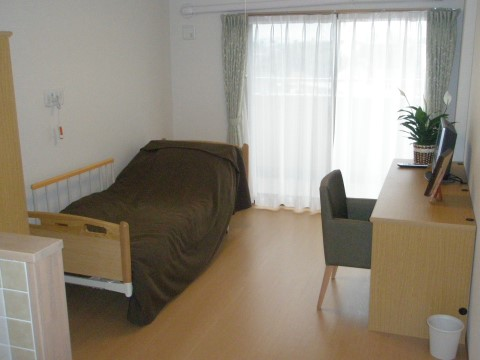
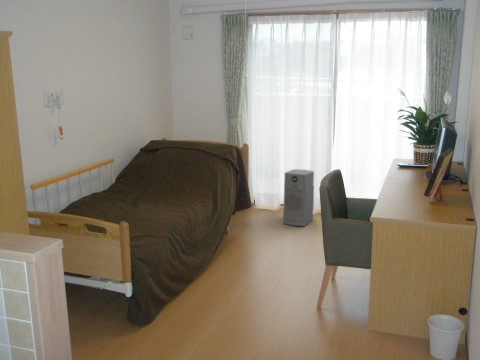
+ air purifier [282,168,315,227]
